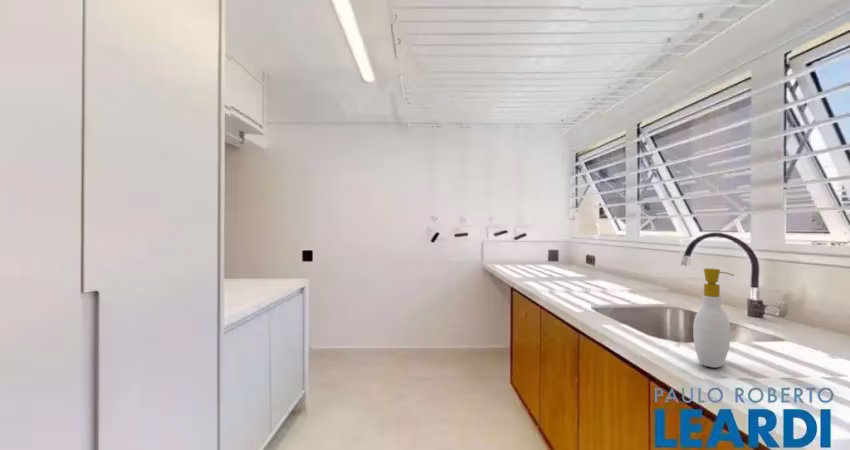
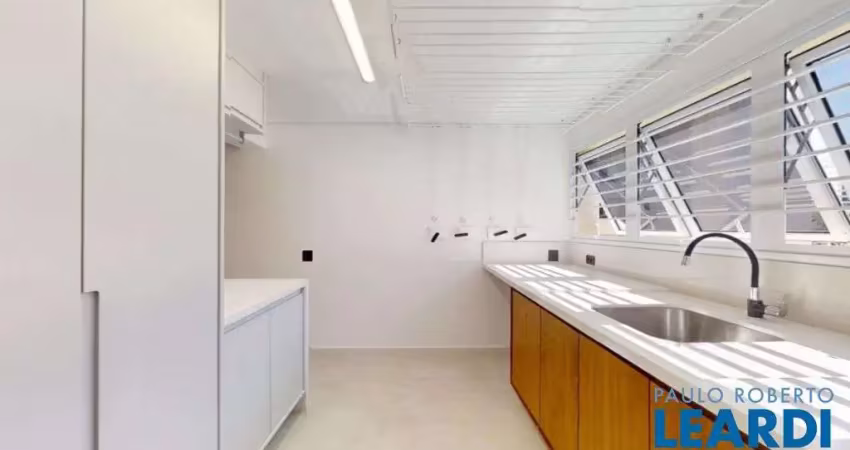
- soap bottle [692,267,735,369]
